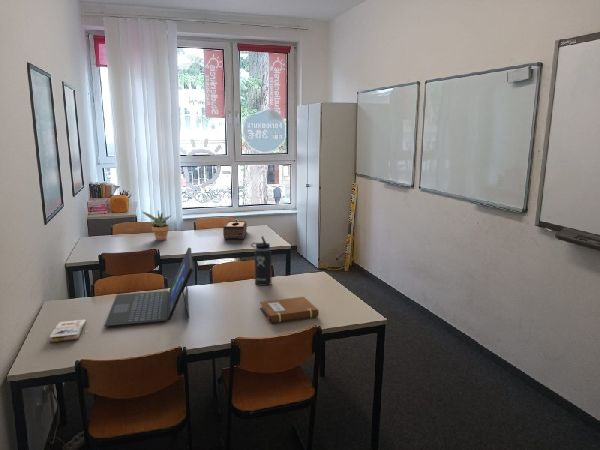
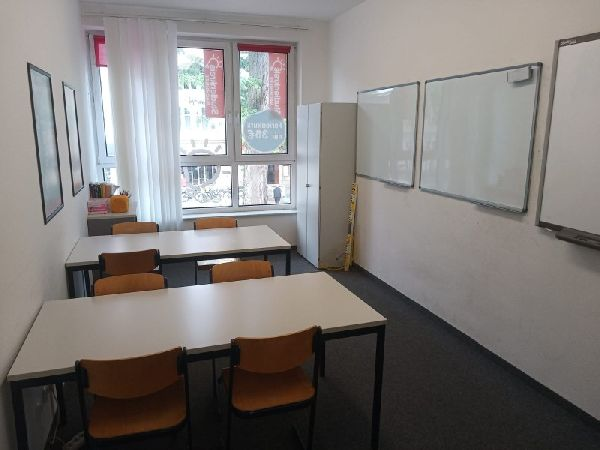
- laptop [104,247,194,328]
- potted plant [141,210,172,241]
- tissue box [222,220,248,240]
- thermos bottle [250,235,272,287]
- notebook [259,296,320,324]
- paperback book [48,319,87,343]
